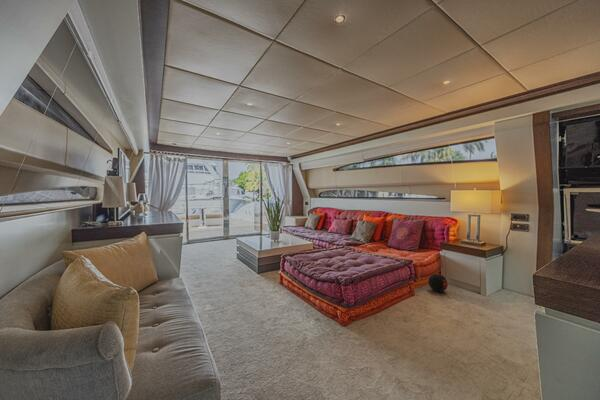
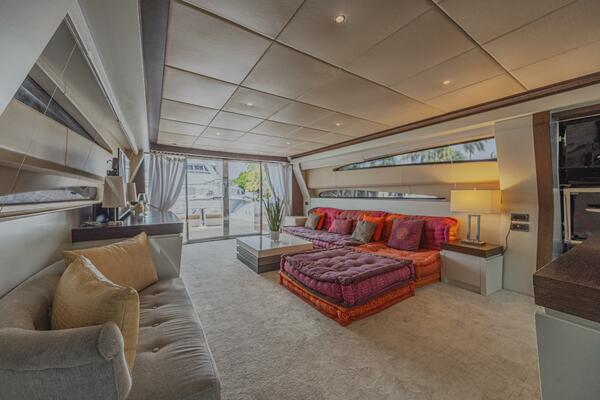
- decorative ball [427,273,449,293]
